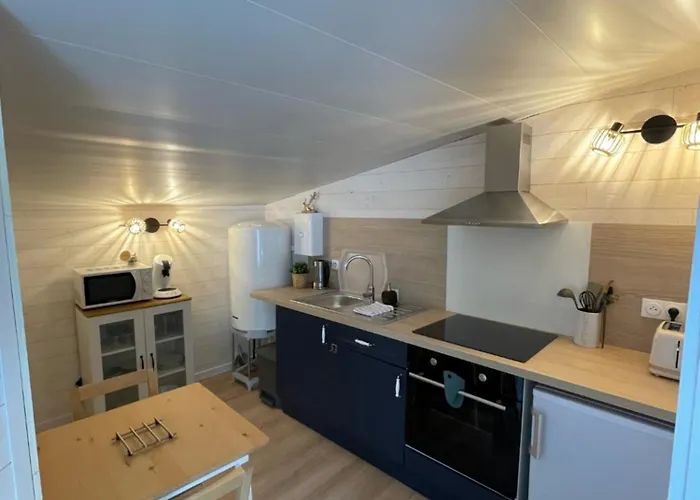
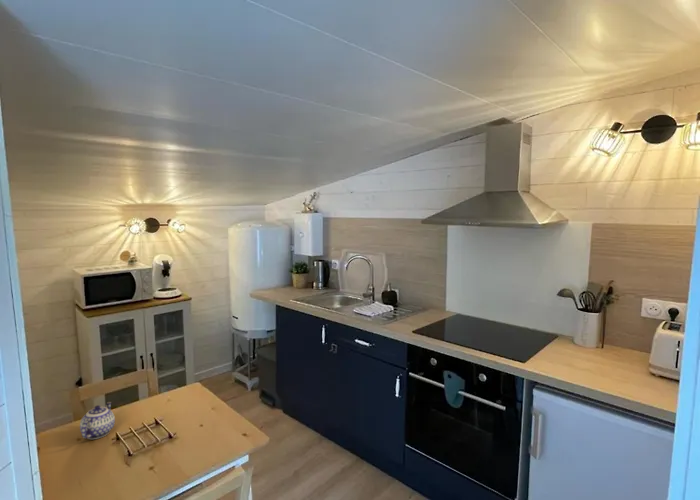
+ teapot [79,401,116,440]
